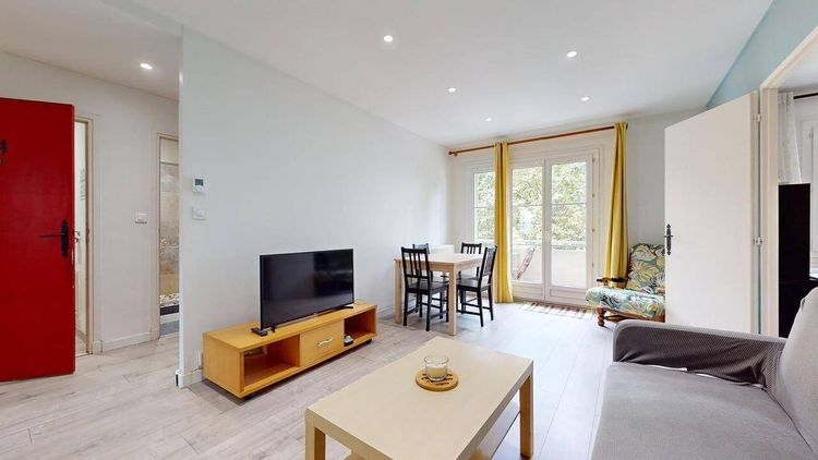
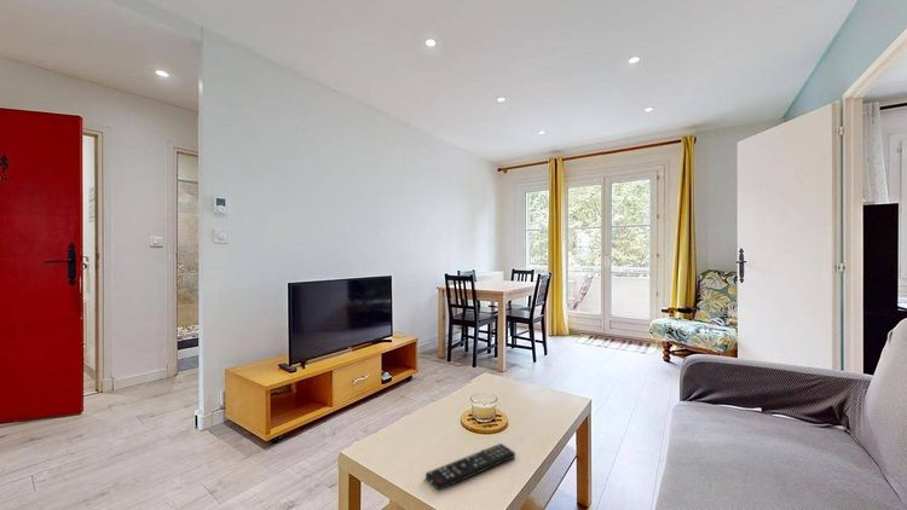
+ remote control [424,442,516,492]
